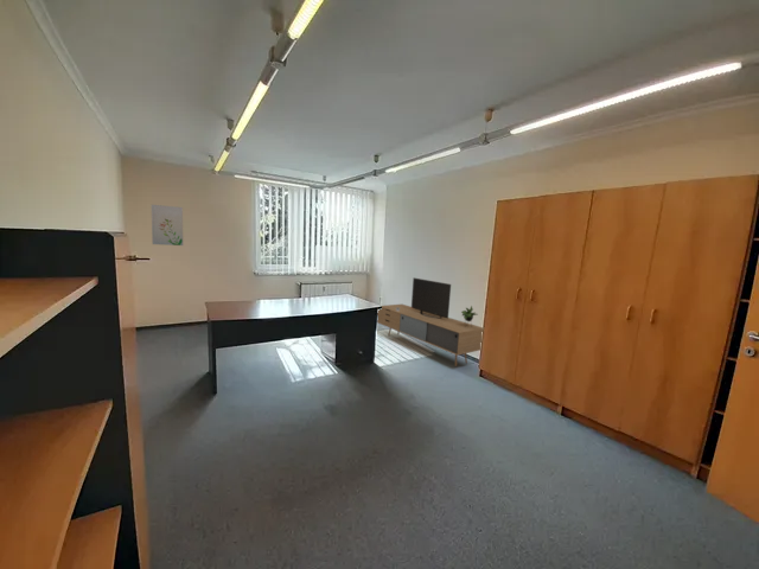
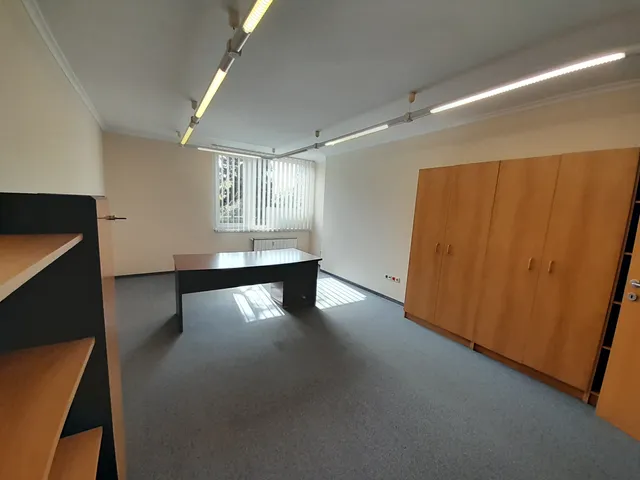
- wall art [151,204,184,247]
- media console [376,276,484,367]
